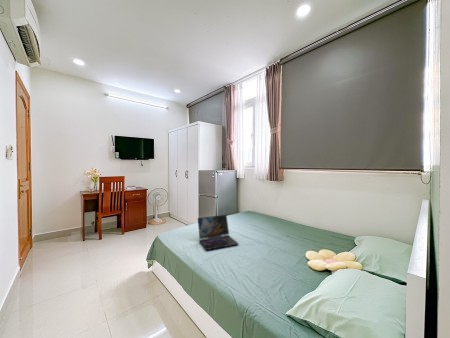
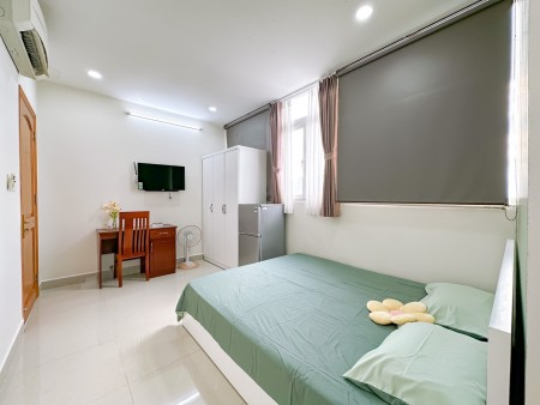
- laptop [197,214,240,251]
